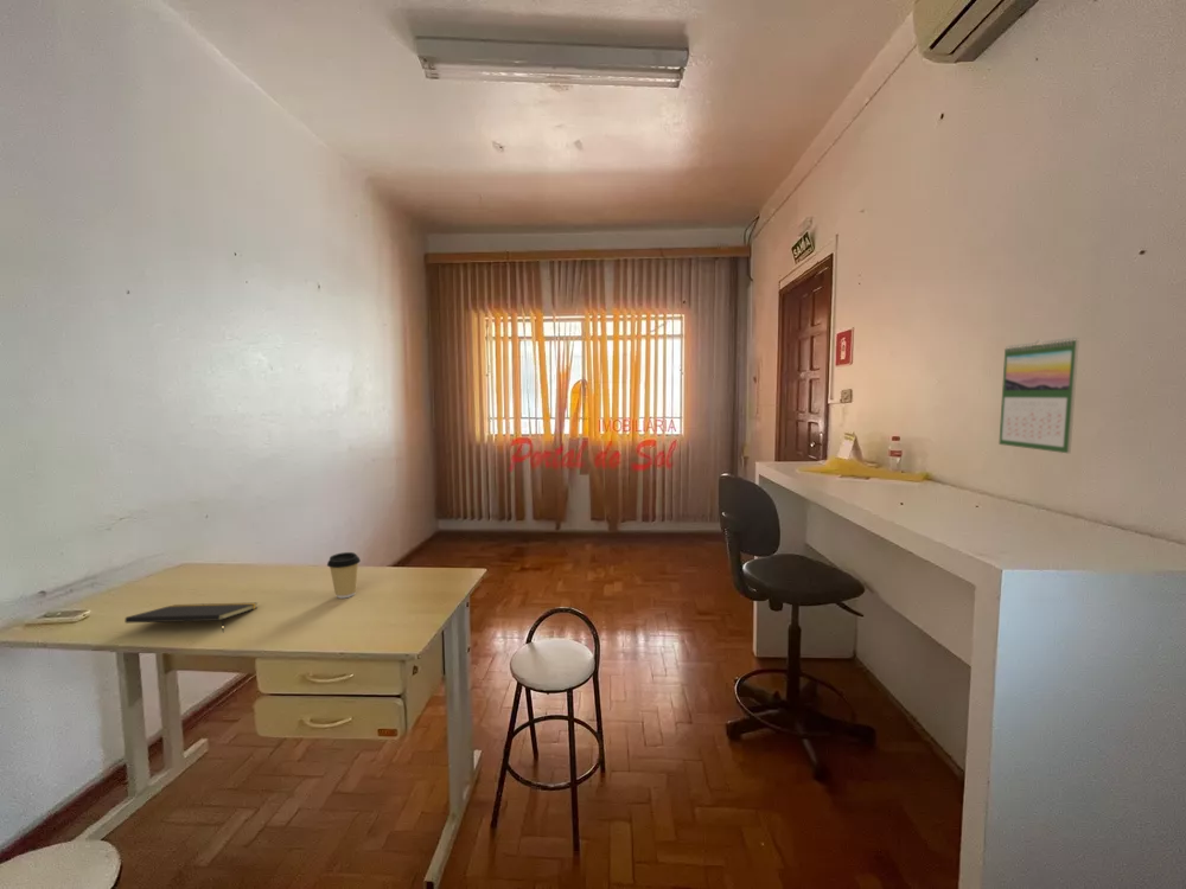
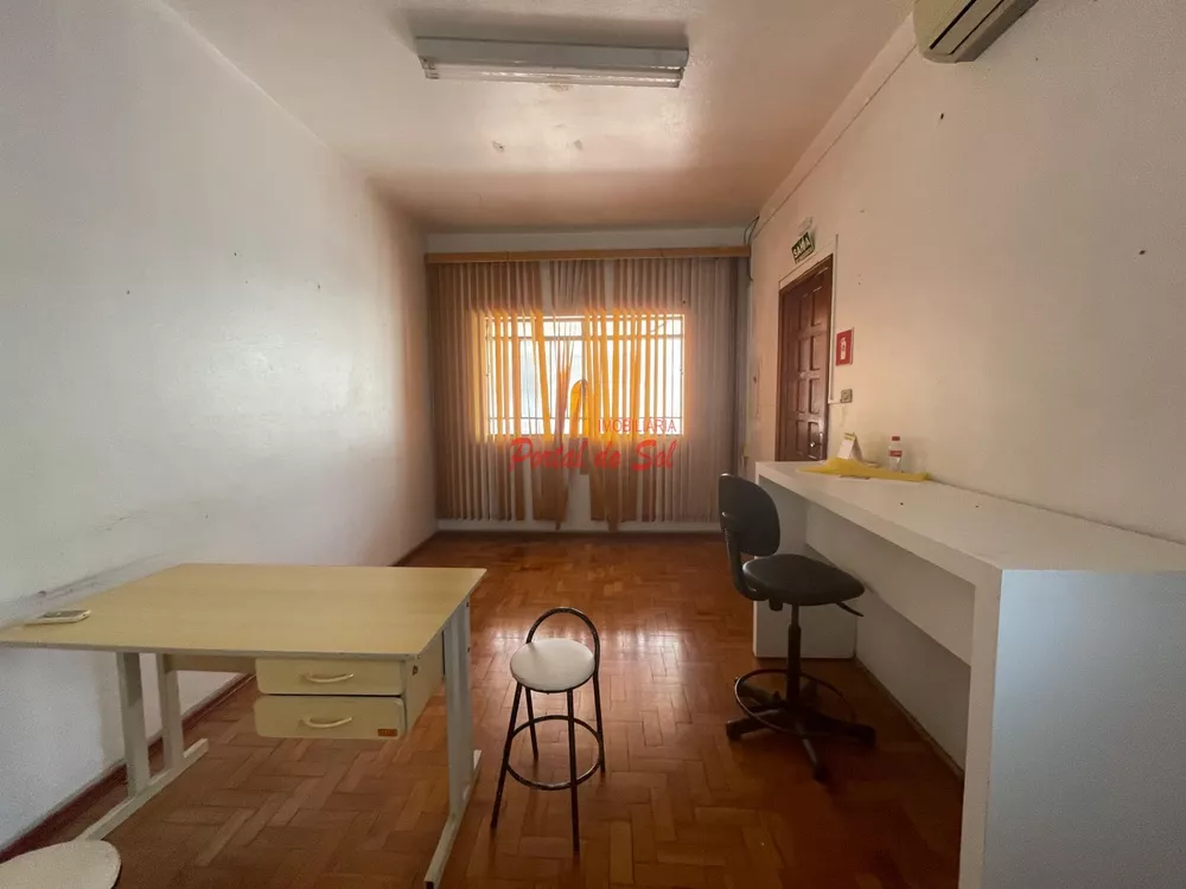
- notepad [125,601,259,633]
- calendar [997,335,1080,454]
- coffee cup [326,551,362,600]
